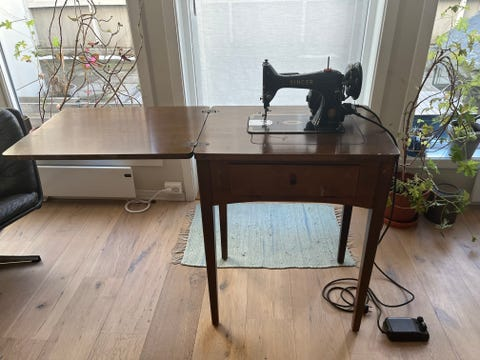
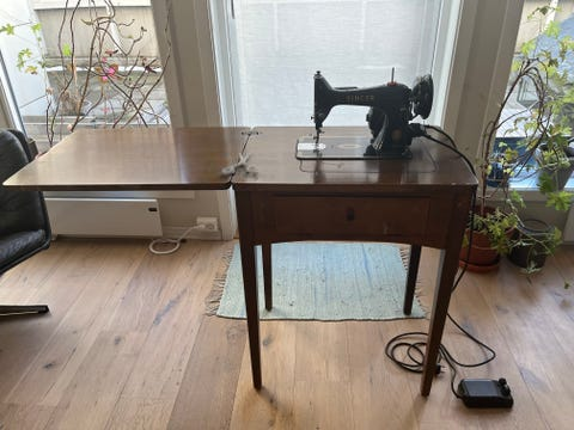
+ scissors [221,150,261,176]
